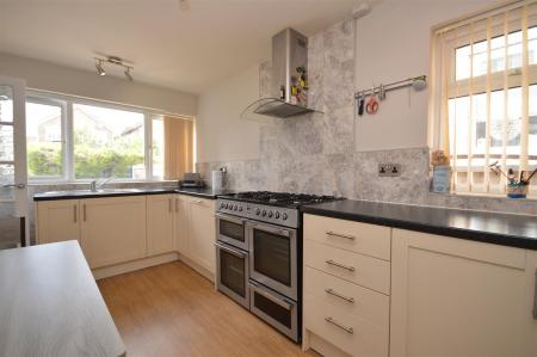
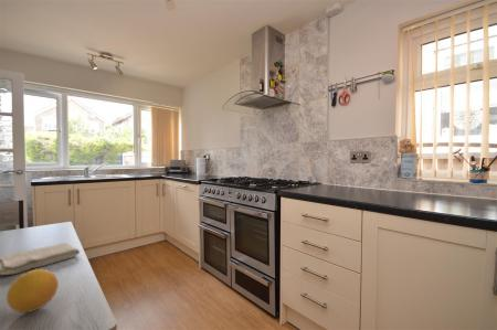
+ fruit [6,267,60,313]
+ washcloth [0,242,81,276]
